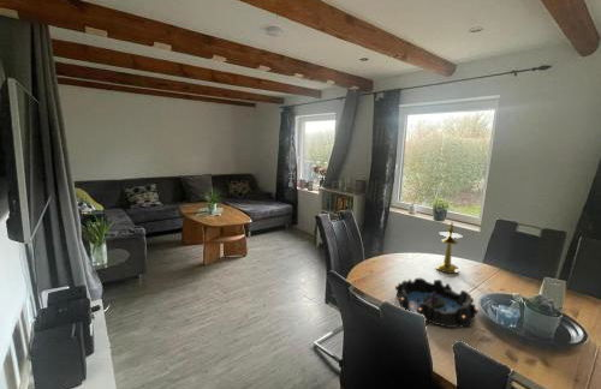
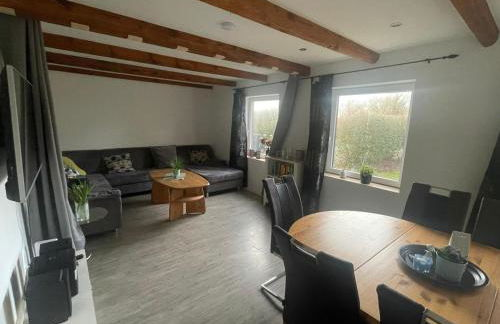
- decorative bowl [394,276,480,329]
- candlestick [434,221,463,275]
